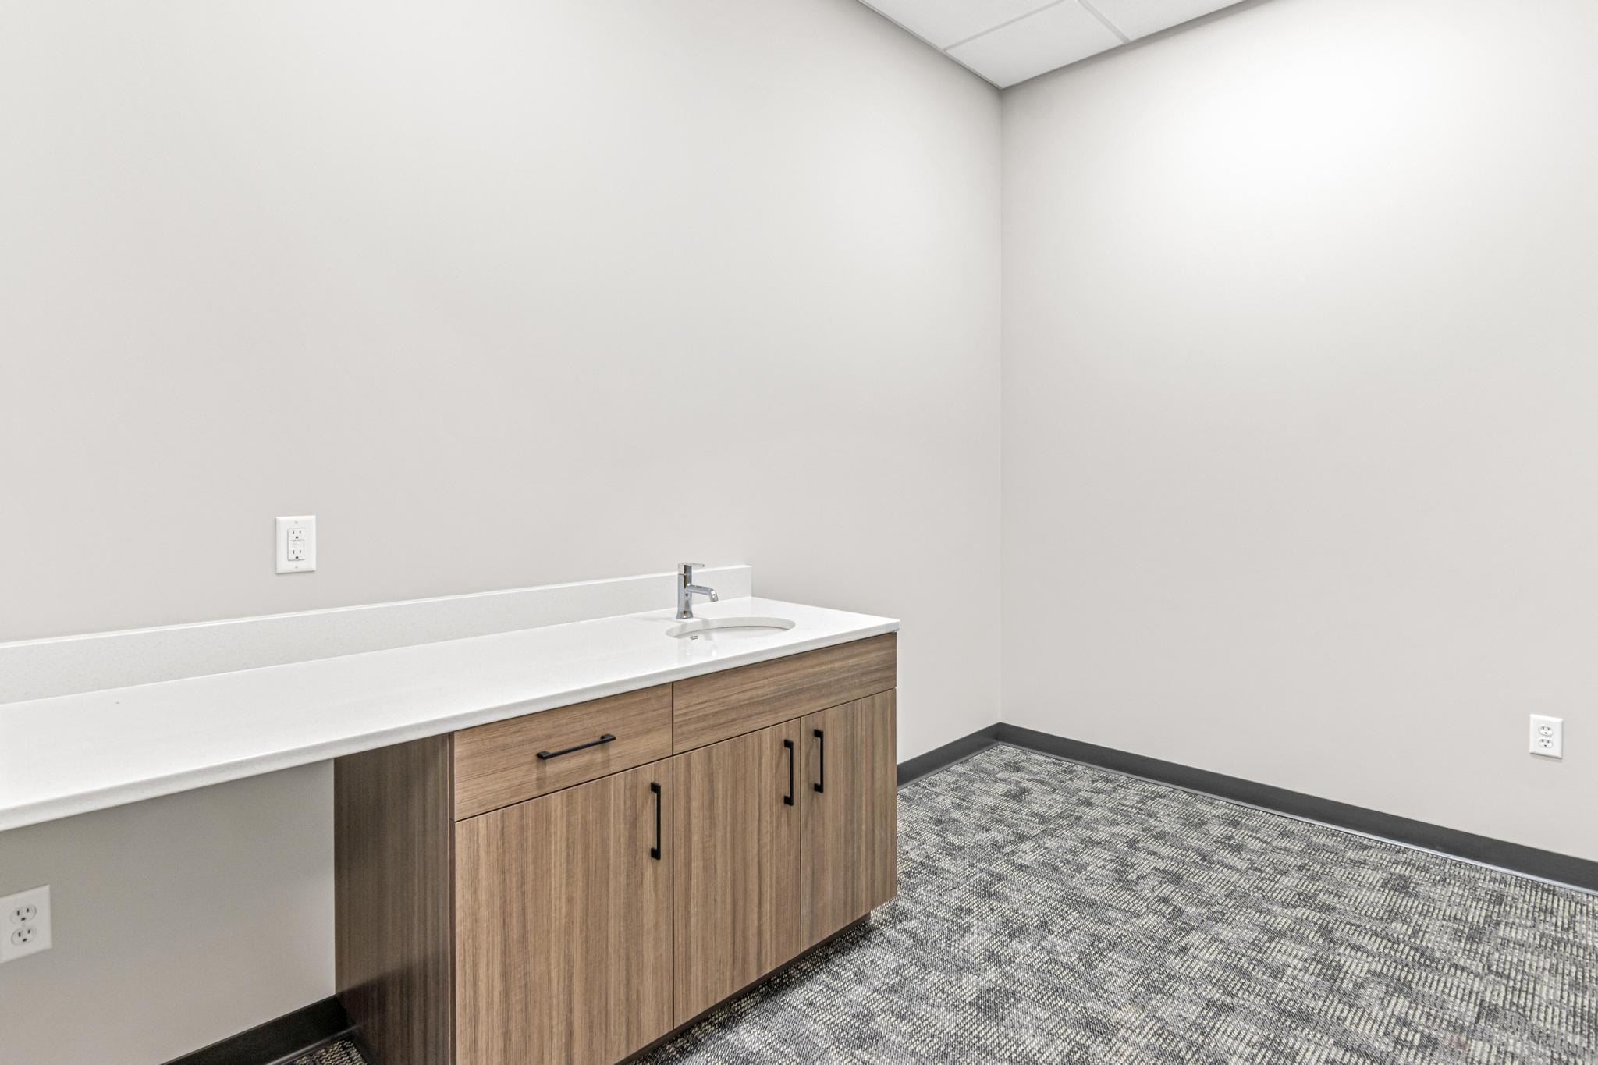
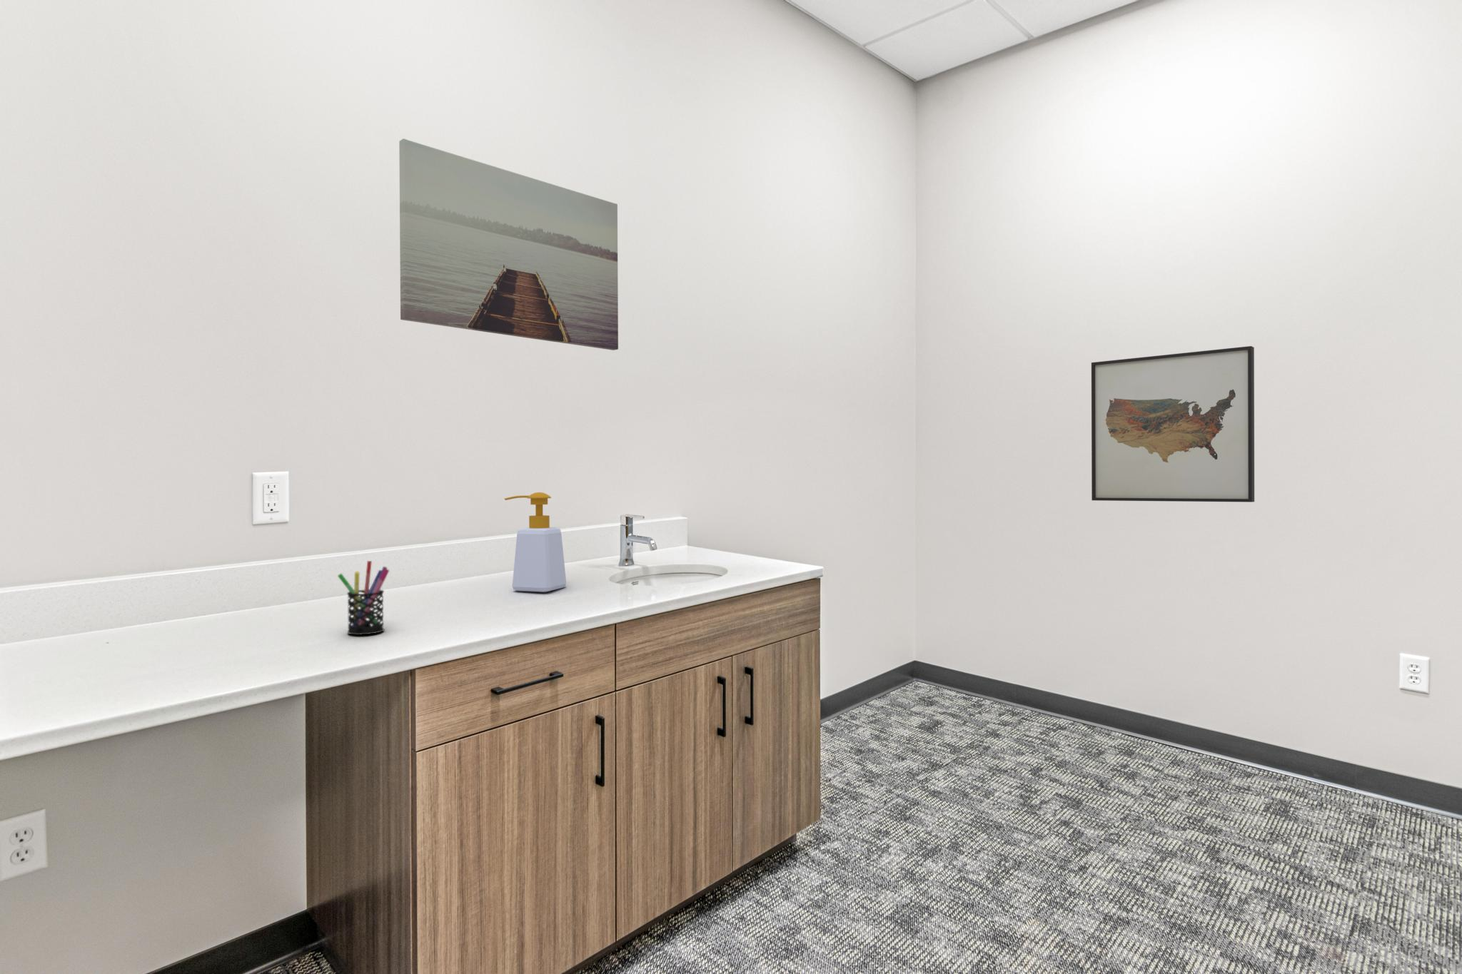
+ wall art [1090,346,1255,503]
+ soap bottle [504,491,566,592]
+ wall art [398,138,618,351]
+ pen holder [337,560,390,636]
